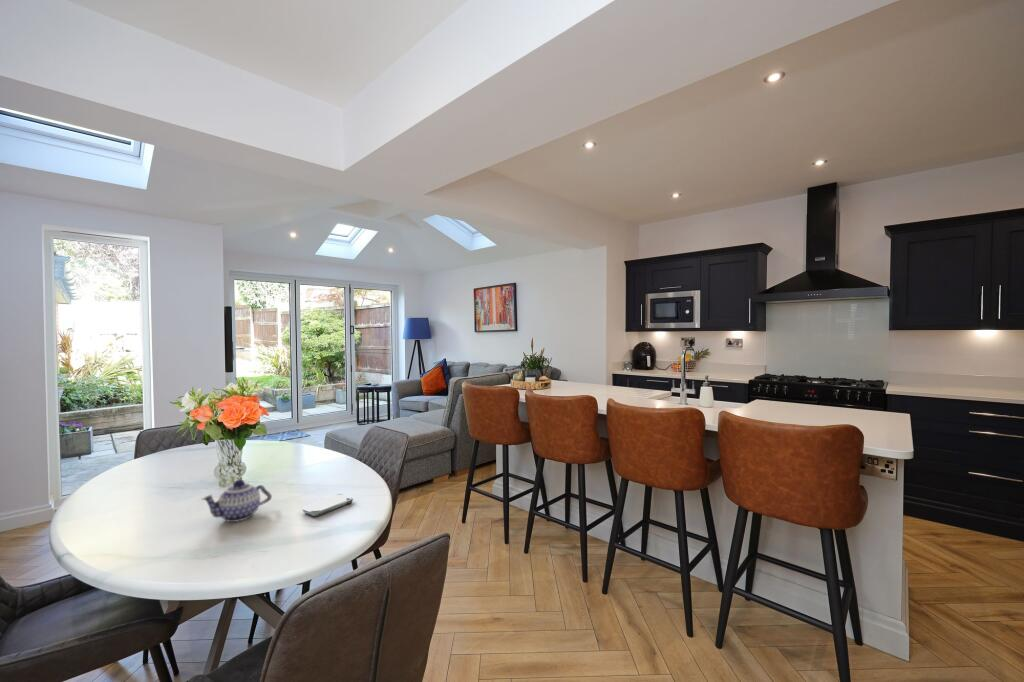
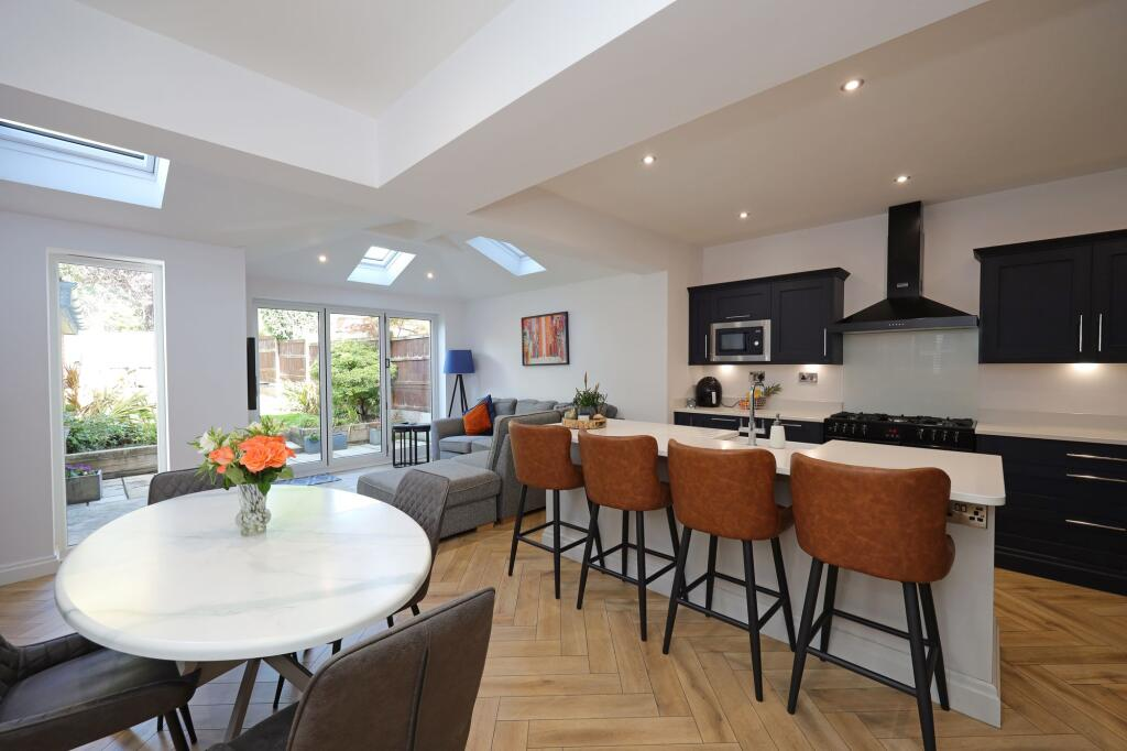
- teapot [201,478,273,523]
- smartphone [302,493,354,517]
